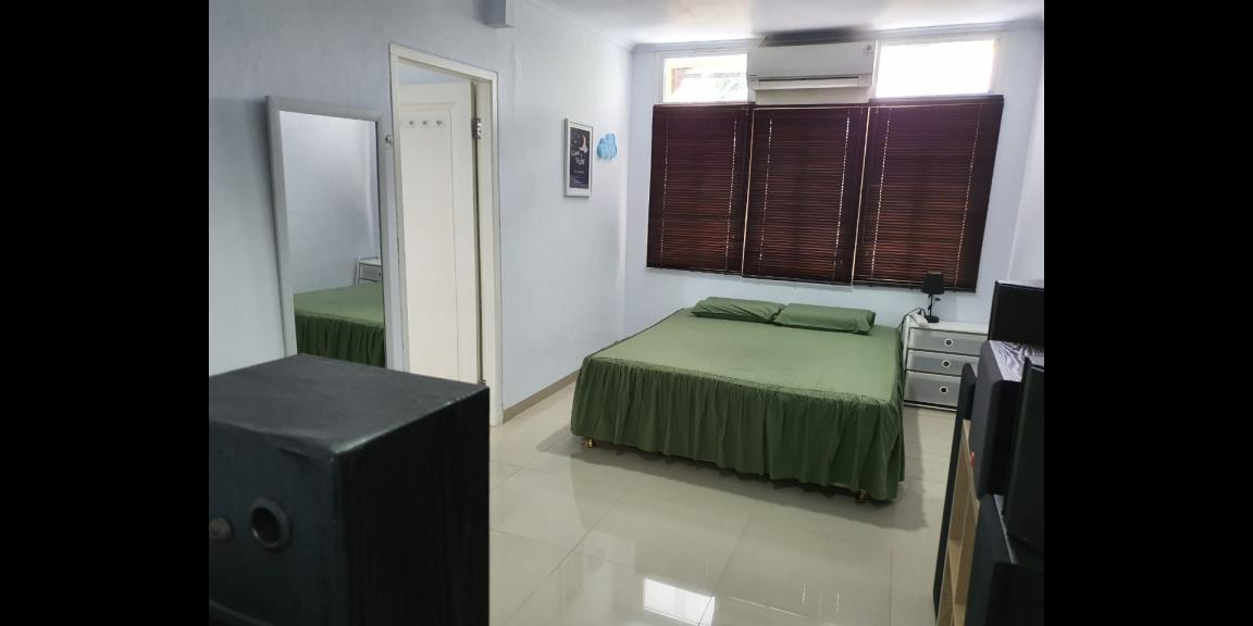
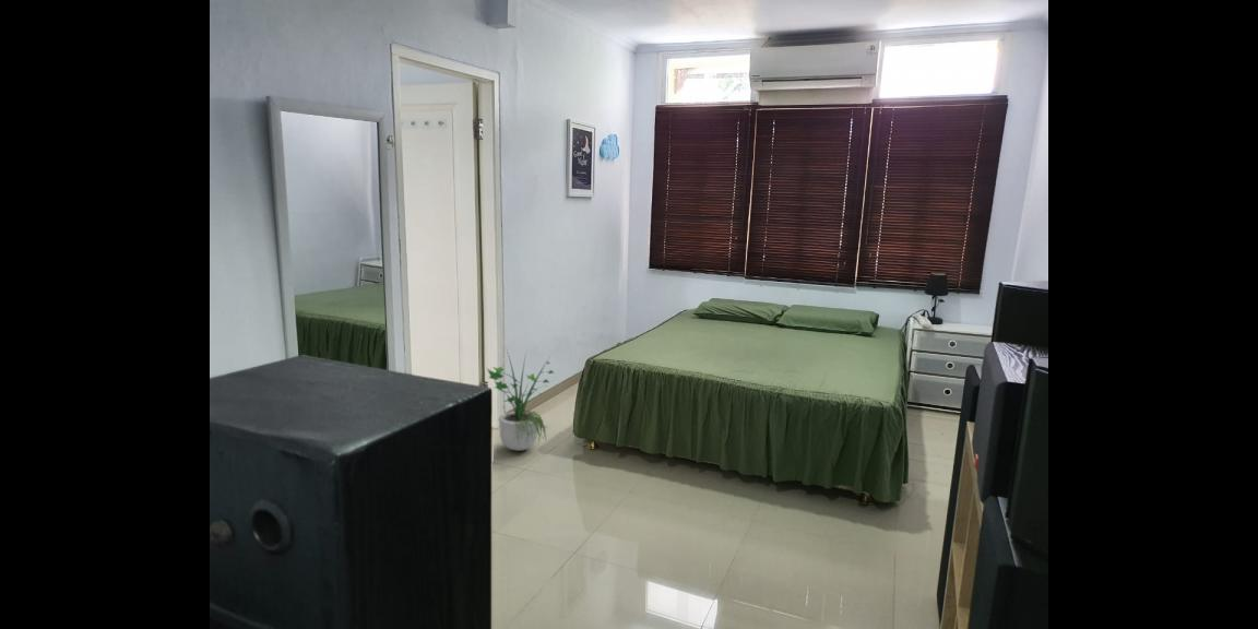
+ potted plant [486,346,556,452]
